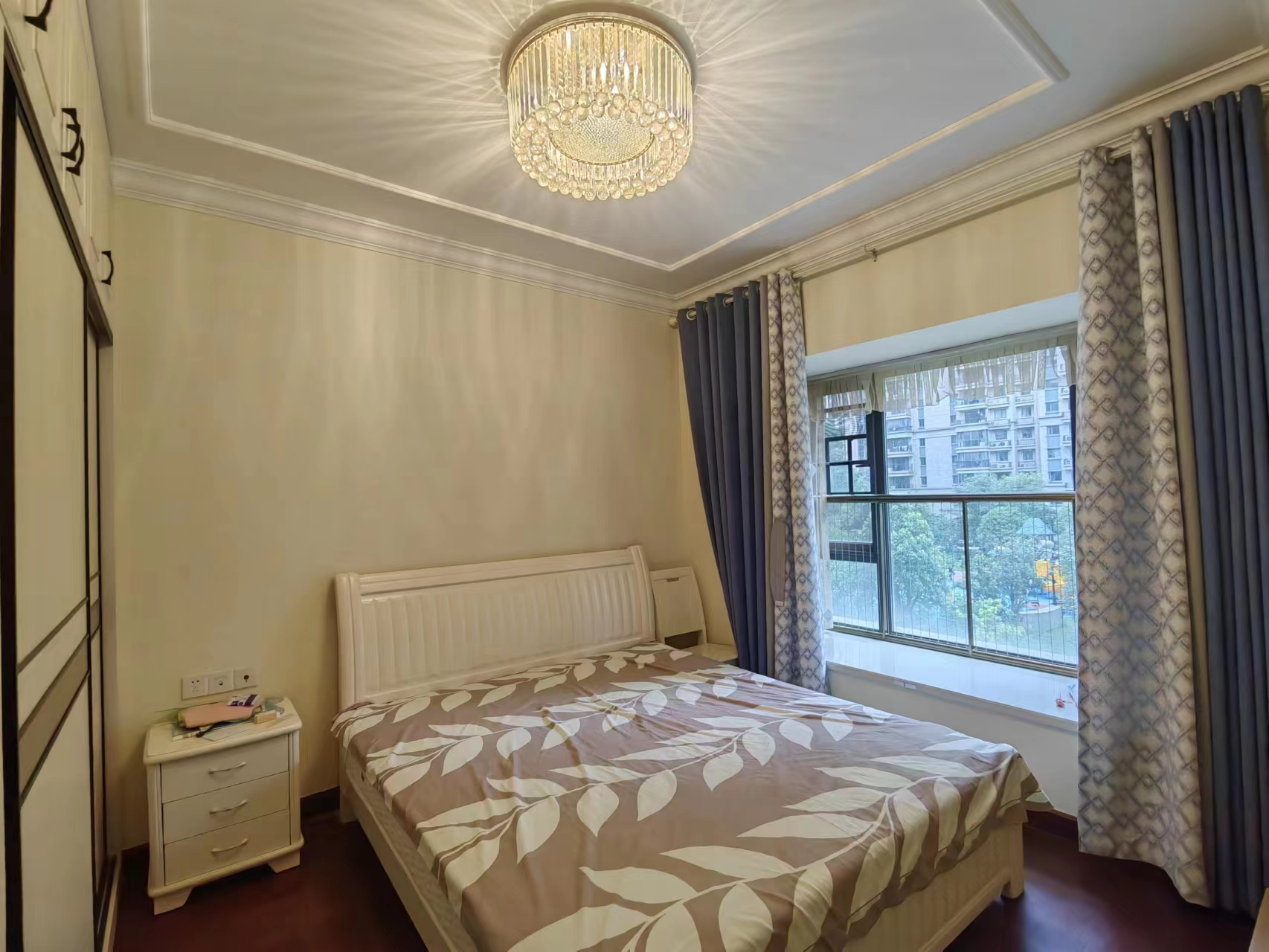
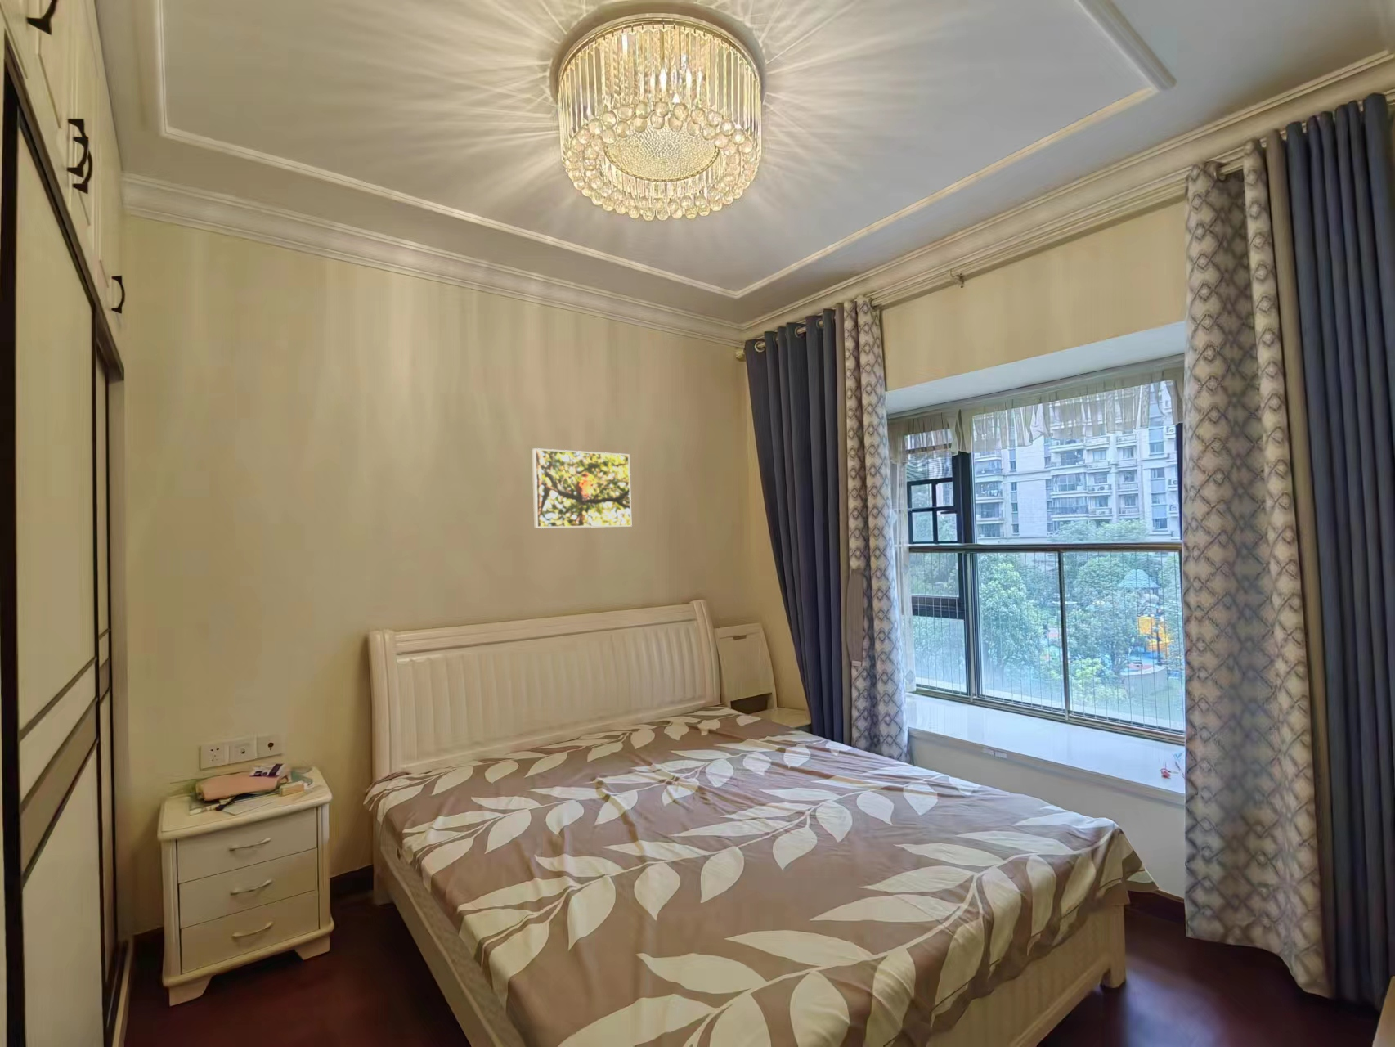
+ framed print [531,448,633,529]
